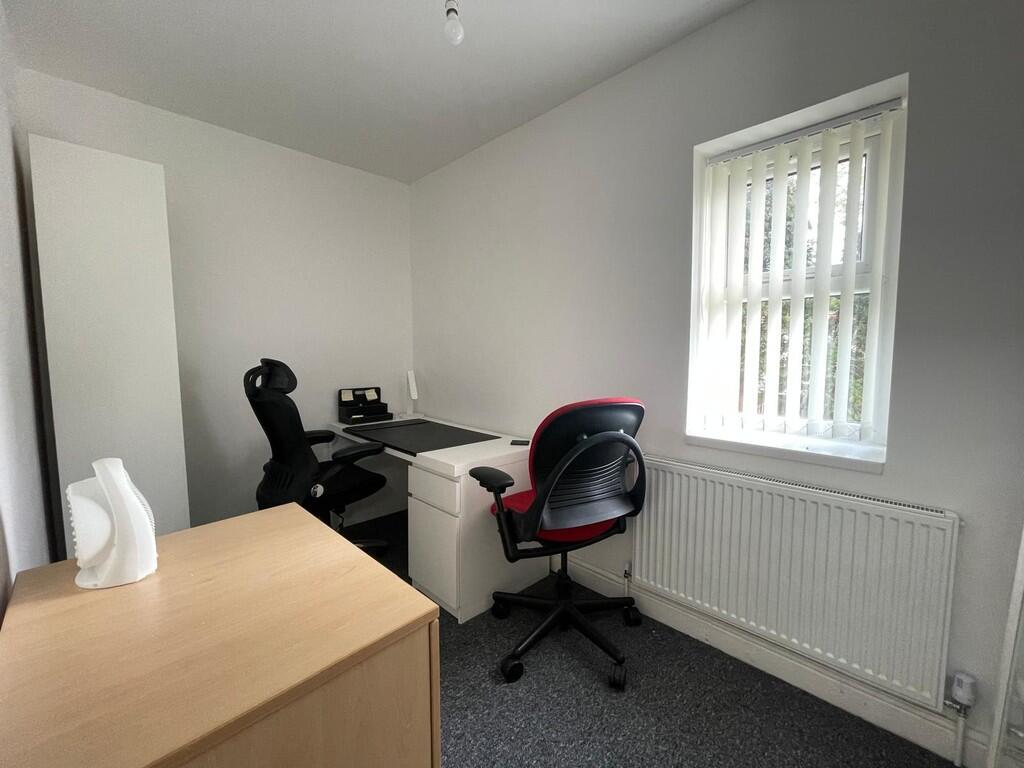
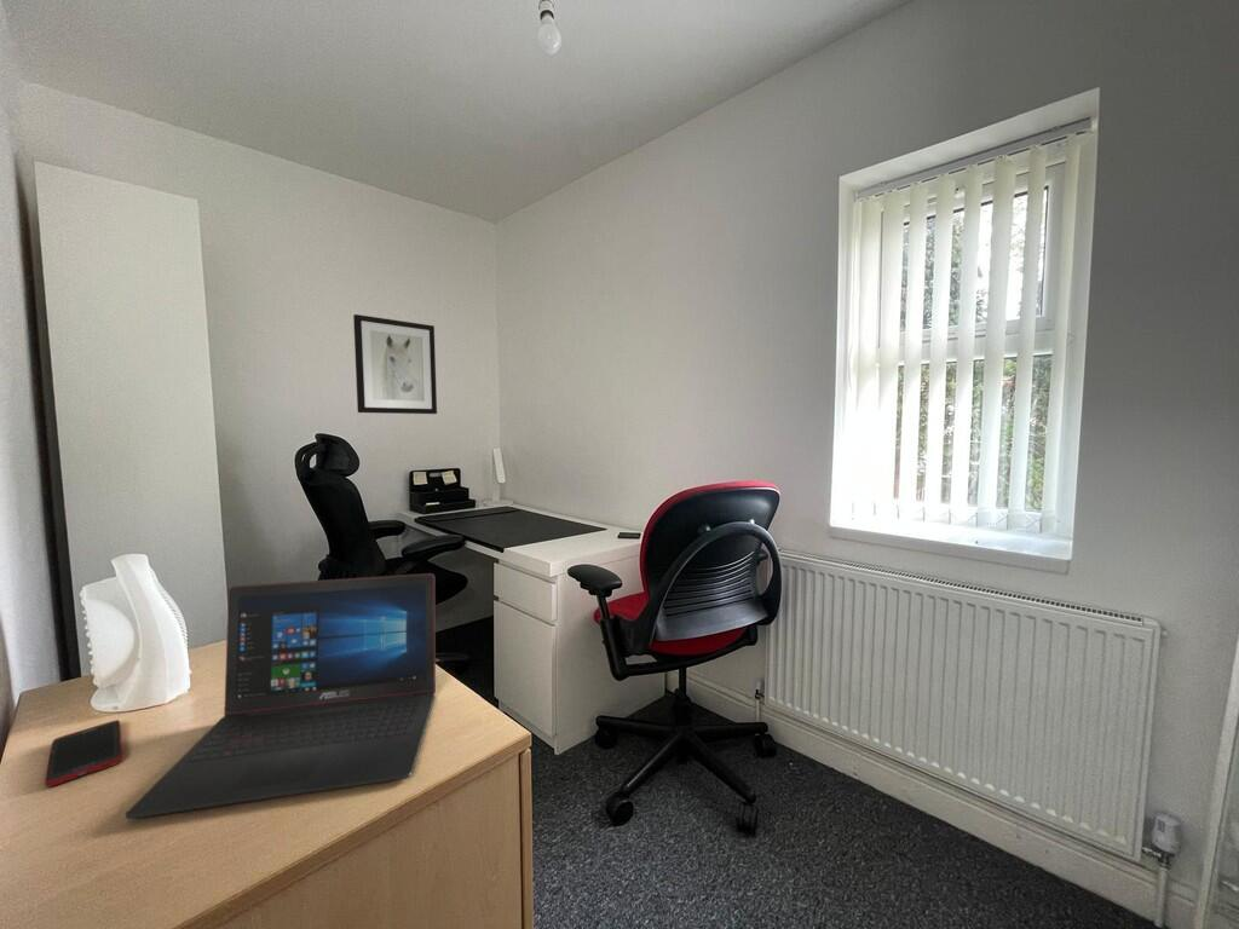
+ laptop [125,572,437,820]
+ cell phone [44,719,122,789]
+ wall art [352,313,438,415]
